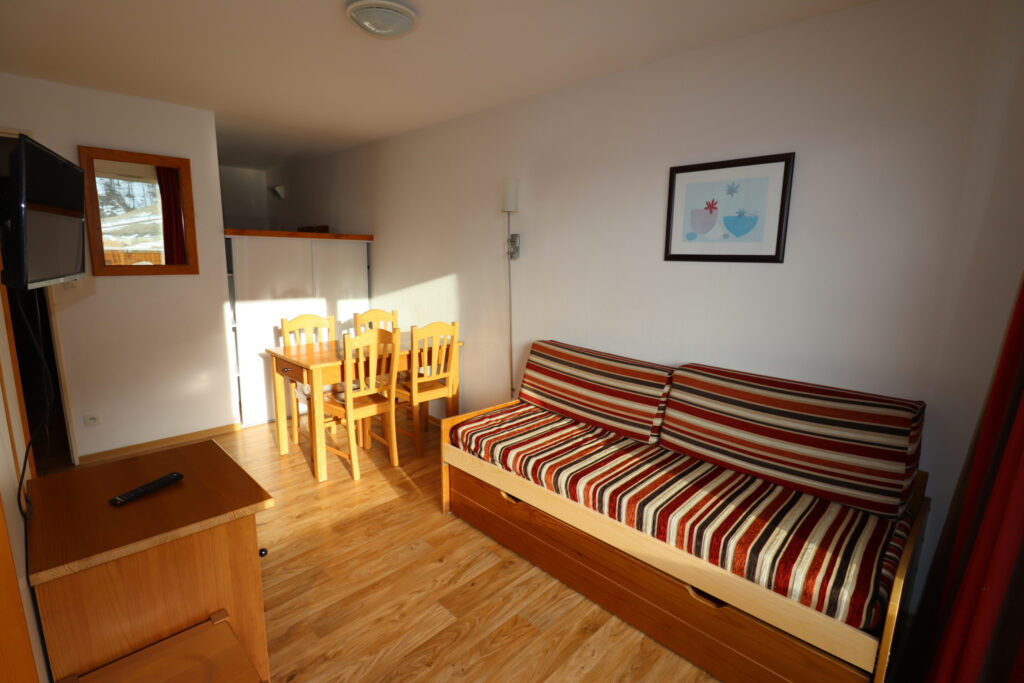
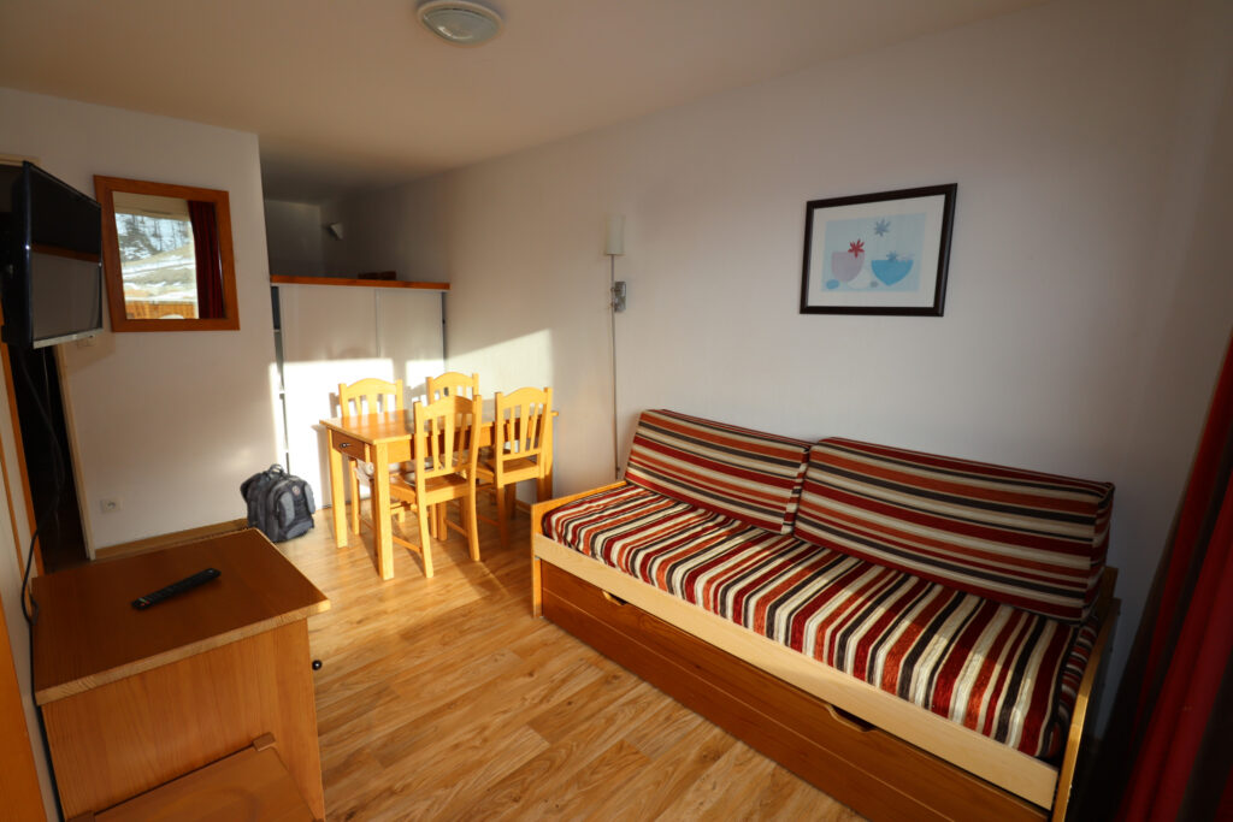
+ backpack [238,462,317,543]
